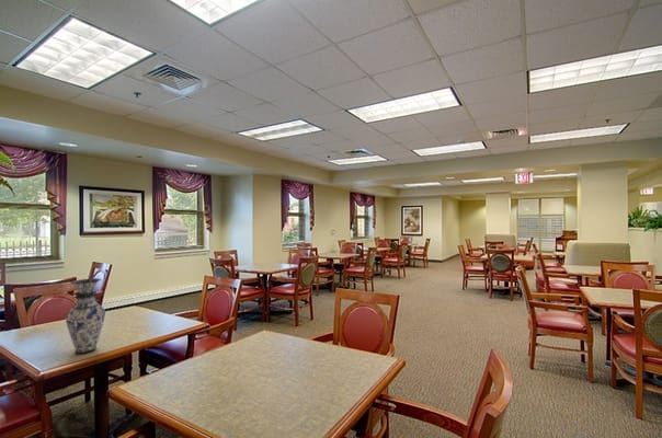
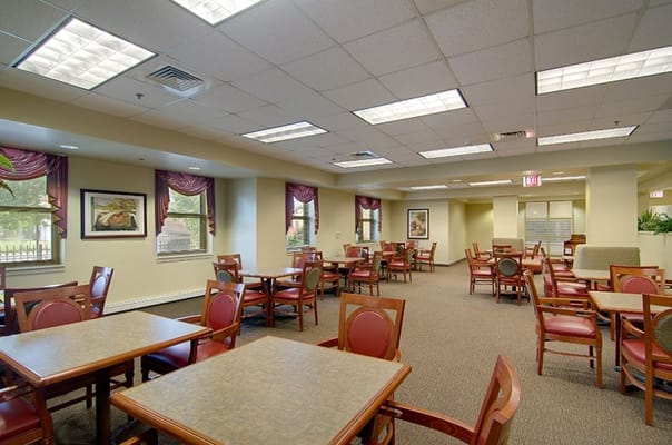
- vase [65,277,106,355]
